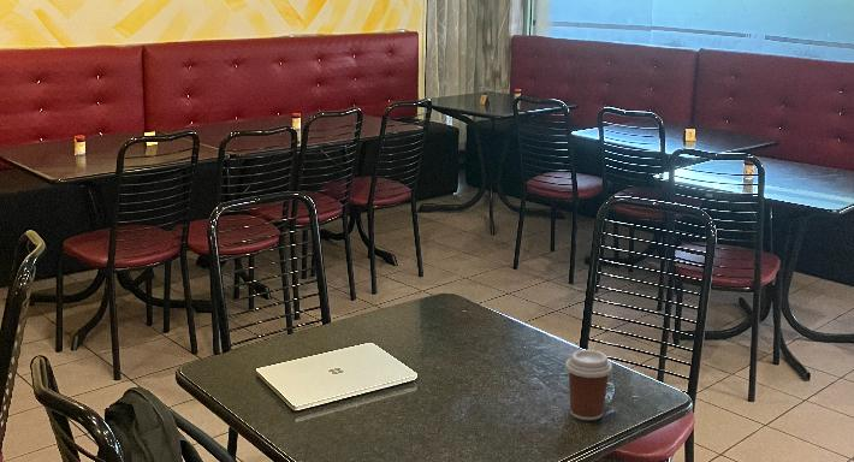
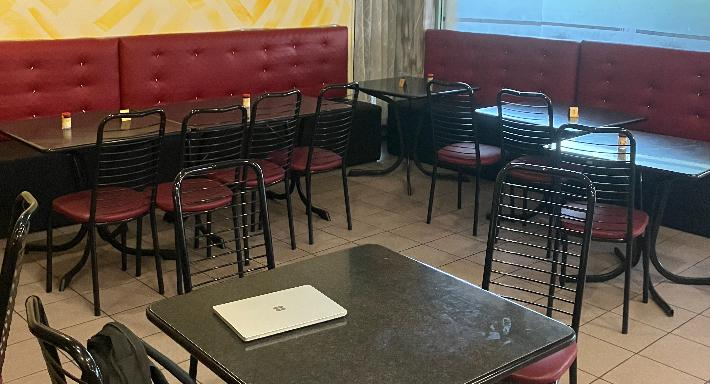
- coffee cup [564,349,613,421]
